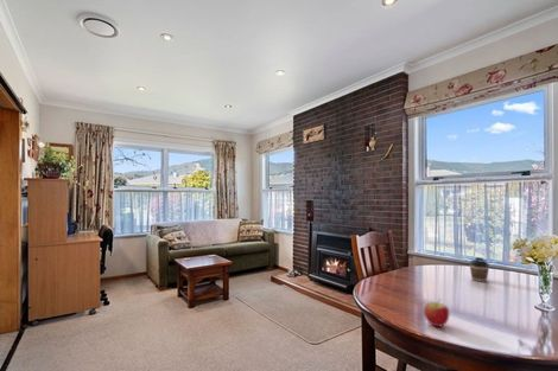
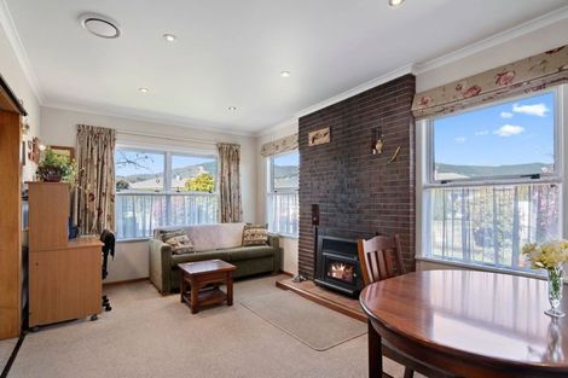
- coffee cup [468,256,490,283]
- apple [423,299,450,327]
